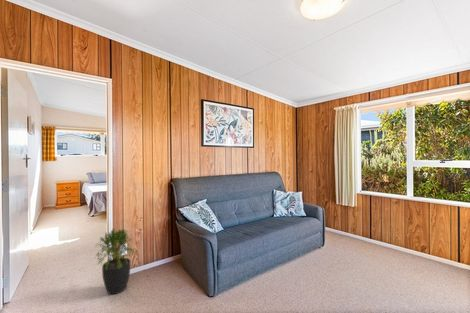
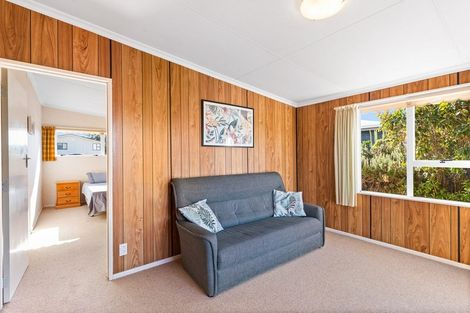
- potted plant [95,227,136,295]
